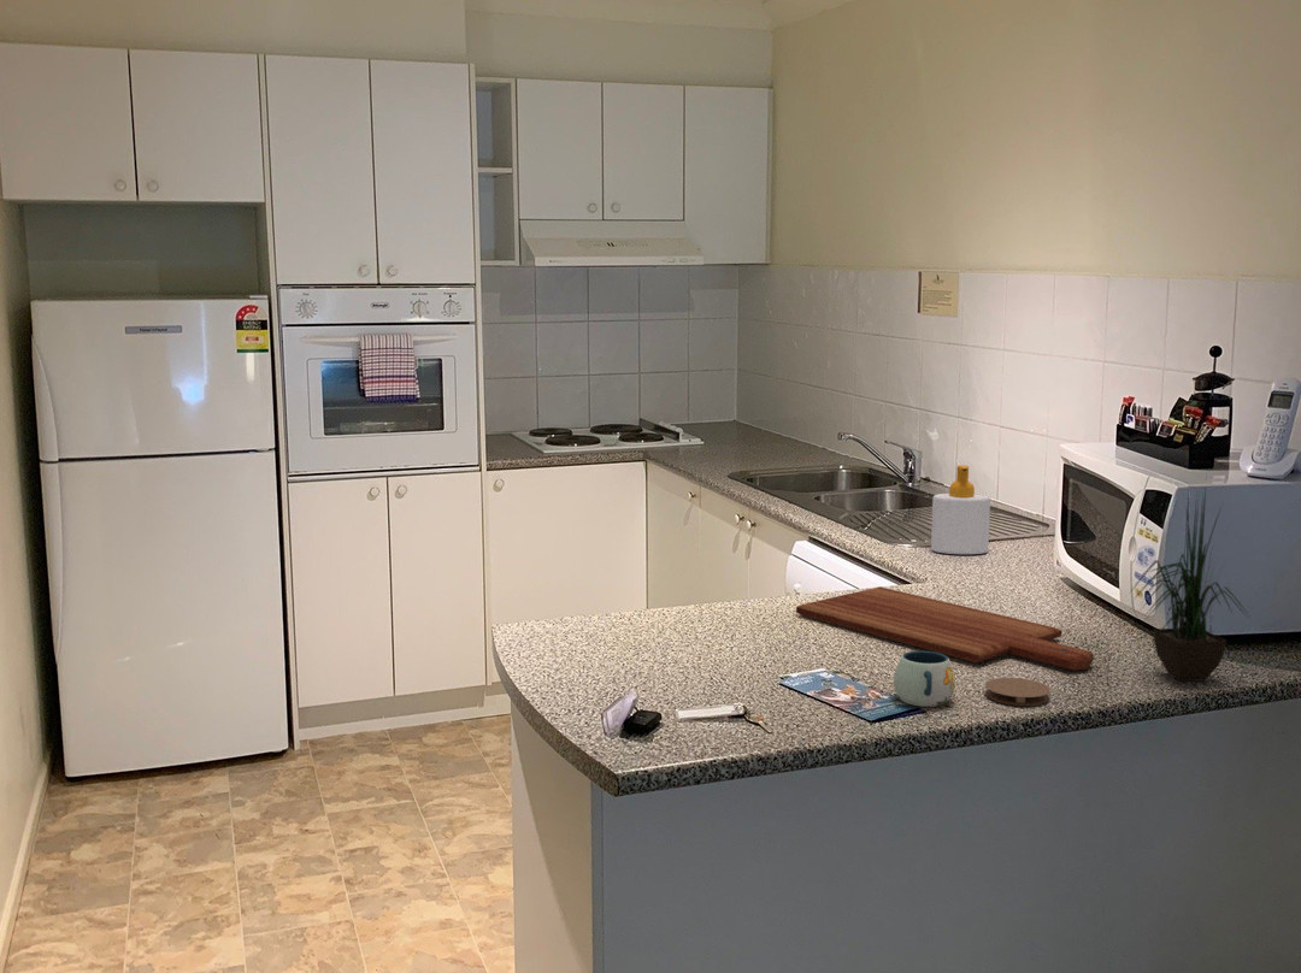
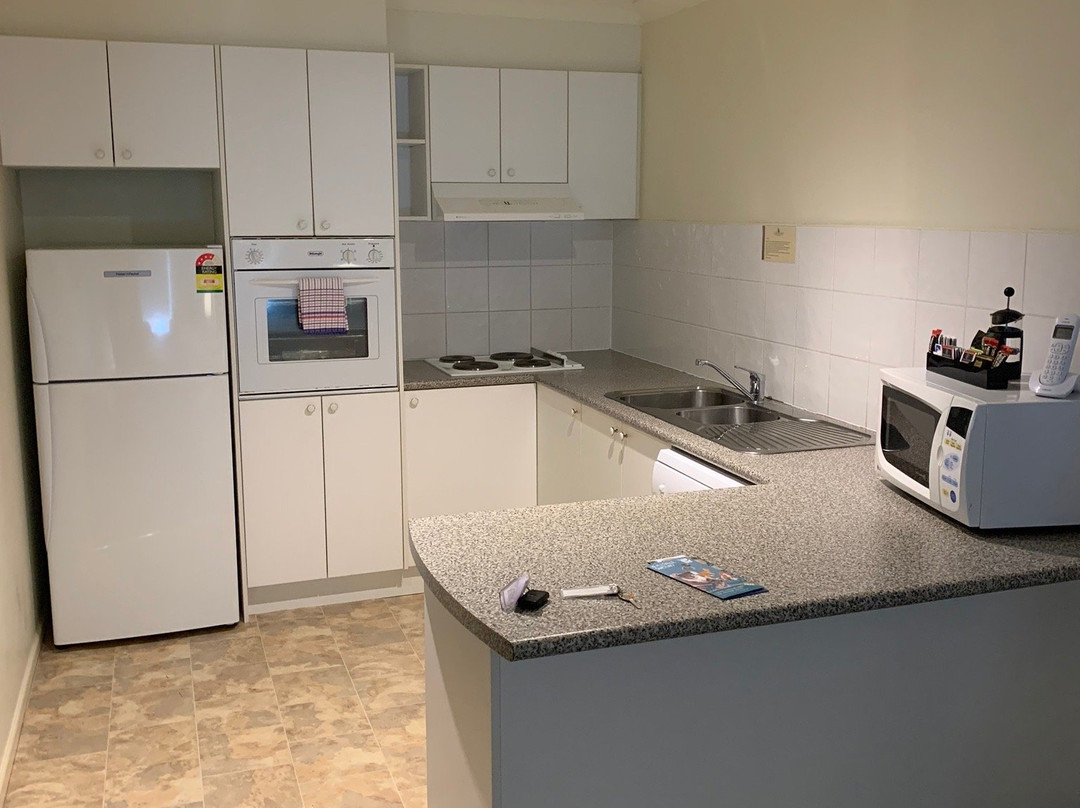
- mug [893,650,956,708]
- coaster [984,677,1052,707]
- potted plant [1129,474,1250,683]
- soap bottle [930,464,991,555]
- cutting board [795,585,1095,672]
